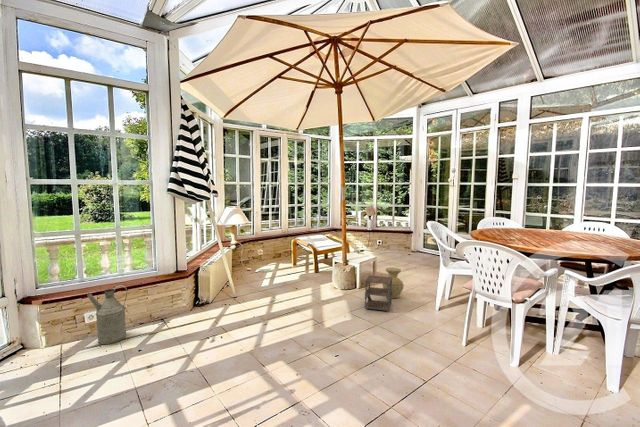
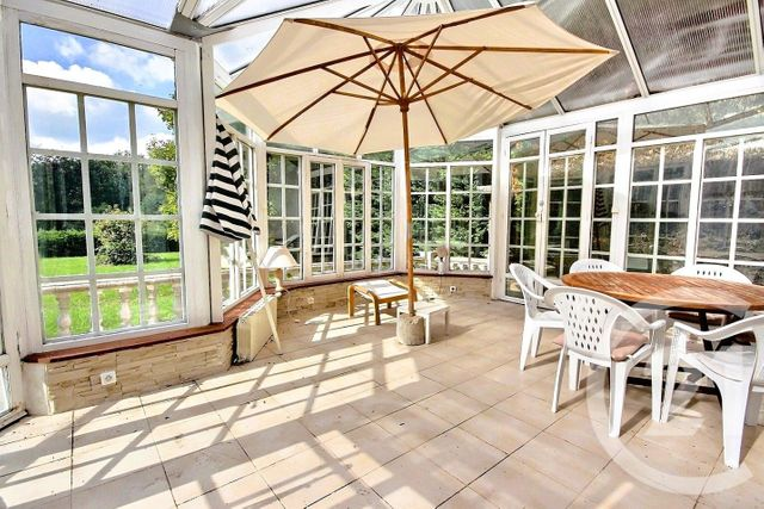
- side table [364,267,405,312]
- watering can [86,284,128,345]
